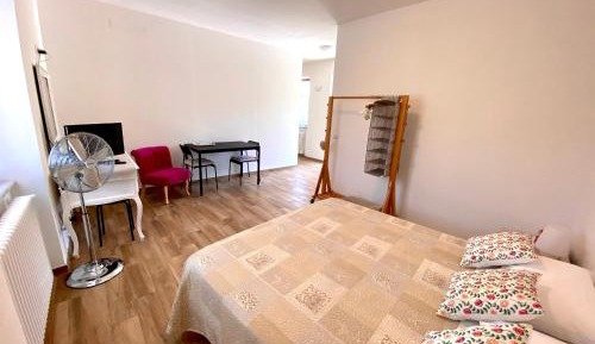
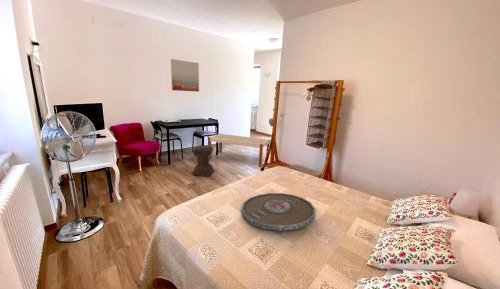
+ wall art [170,58,200,93]
+ stool [191,145,215,177]
+ serving tray [240,192,316,232]
+ bench [207,133,271,168]
